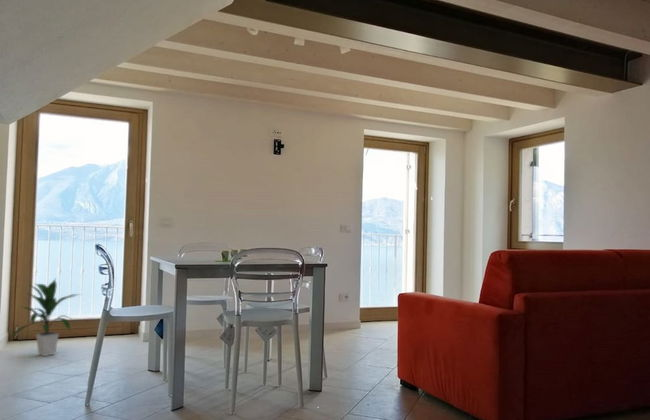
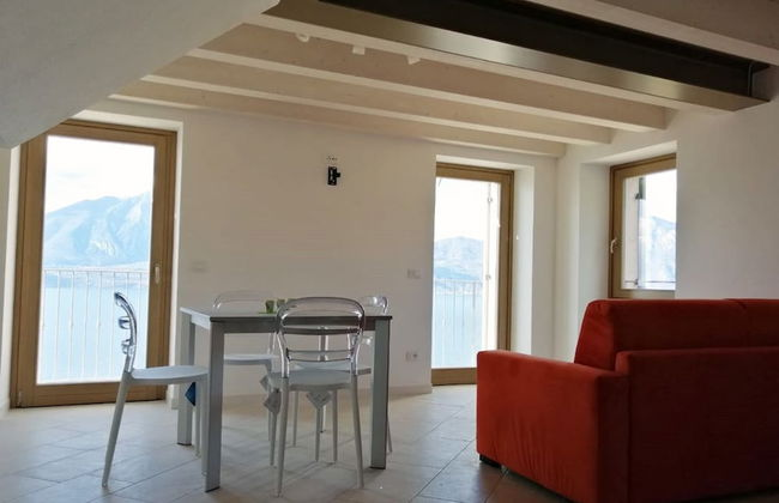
- indoor plant [8,278,84,357]
